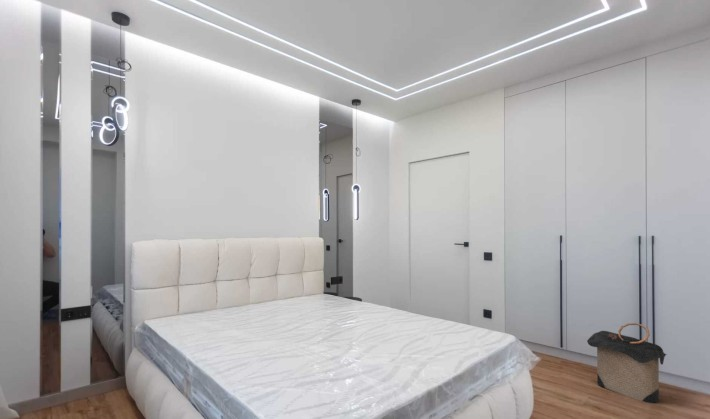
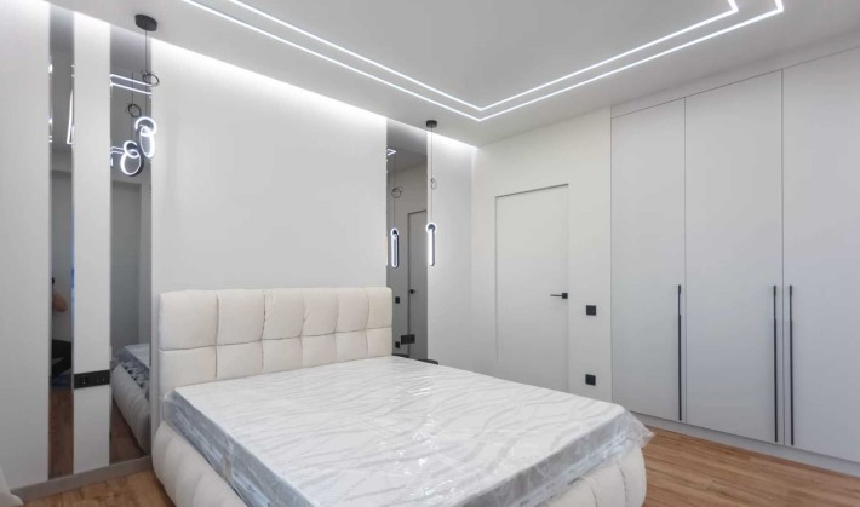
- laundry hamper [586,322,668,404]
